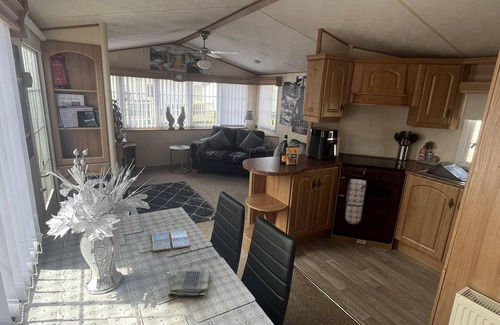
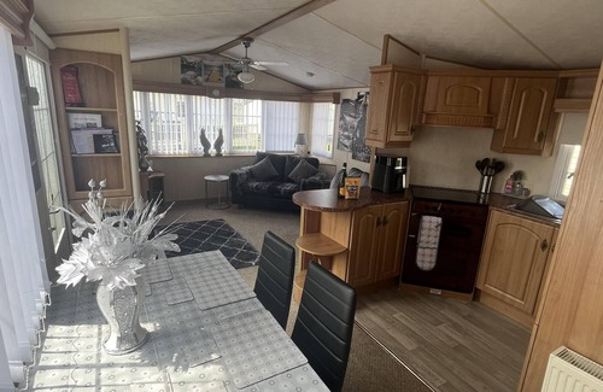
- drink coaster [151,229,191,252]
- dish towel [167,270,211,299]
